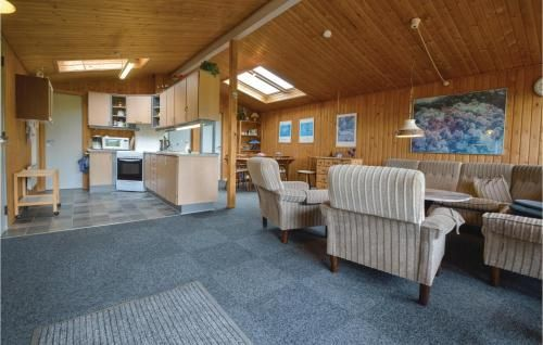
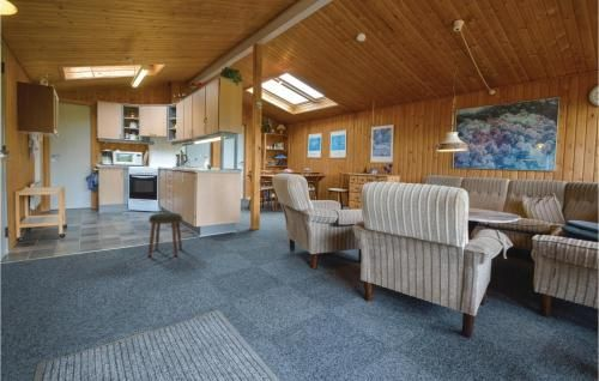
+ stool [147,212,183,258]
